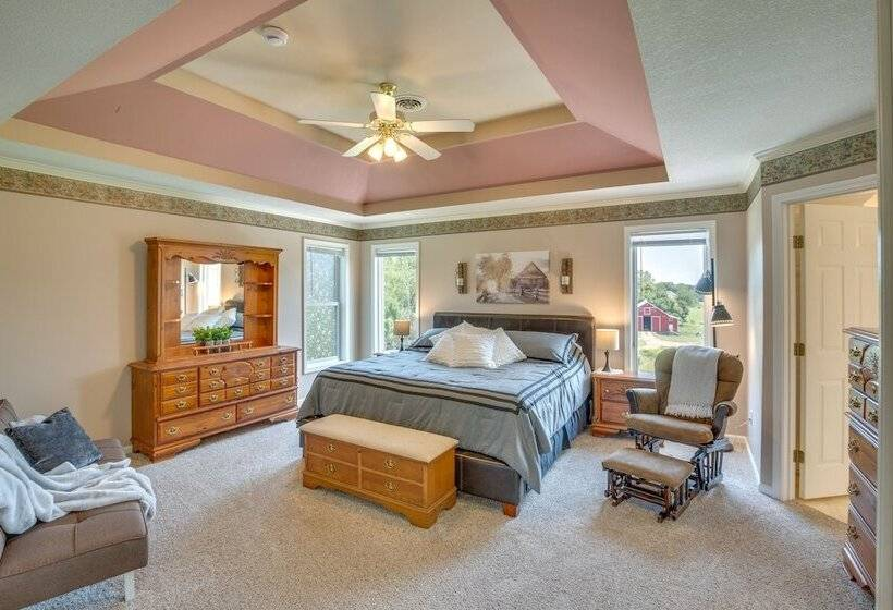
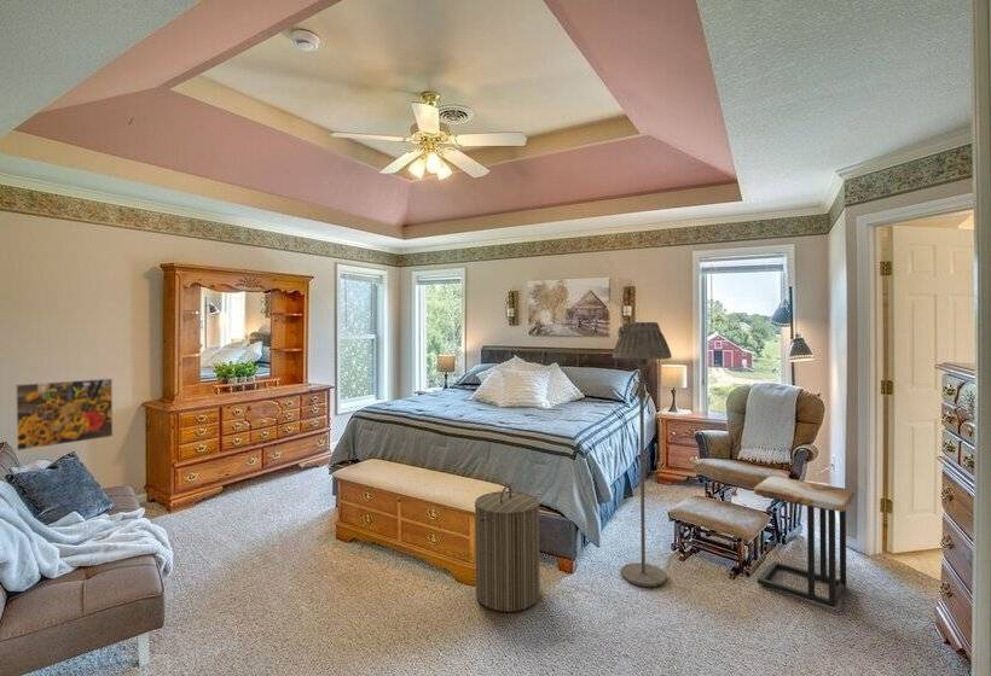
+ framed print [13,377,114,451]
+ floor lamp [612,321,673,588]
+ side table [753,476,856,610]
+ laundry hamper [474,485,541,613]
